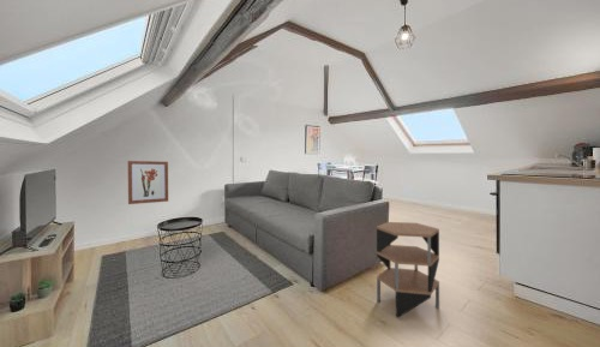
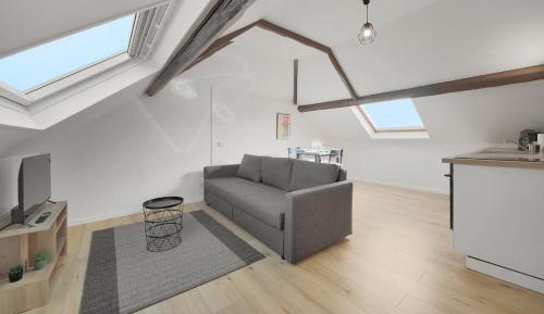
- wall art [127,160,169,205]
- side table [376,221,440,318]
